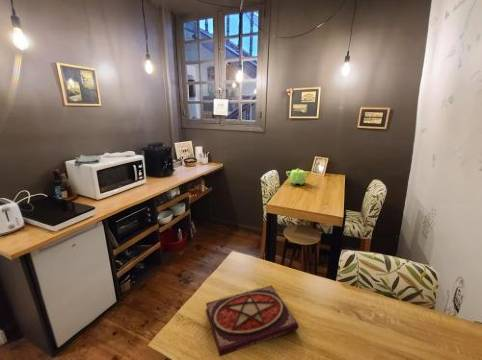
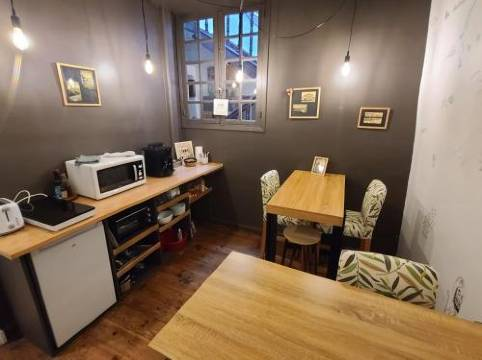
- book [205,284,300,358]
- teapot [285,168,311,186]
